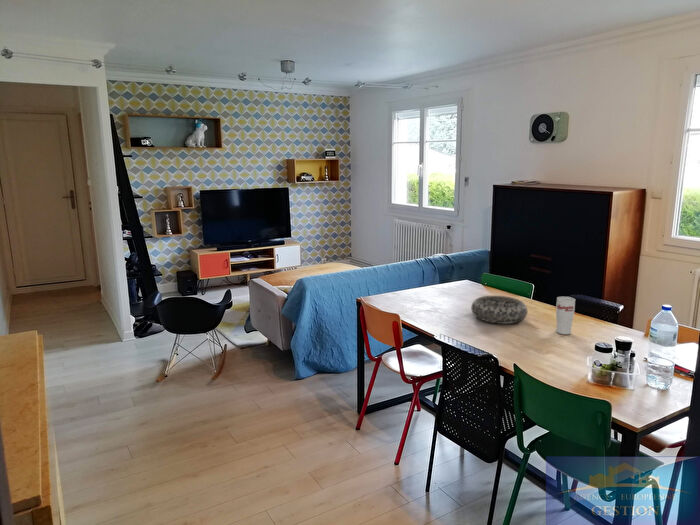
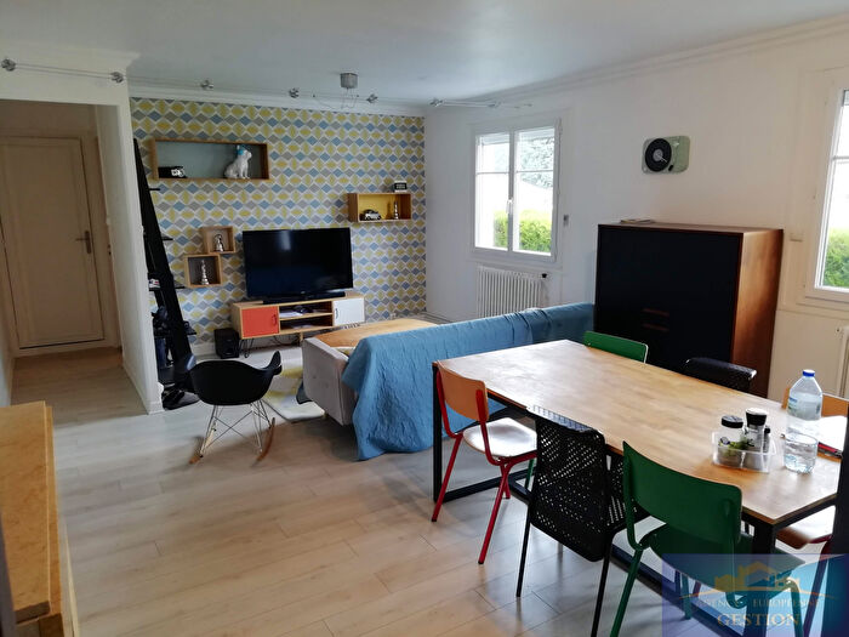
- cup [555,296,576,335]
- decorative bowl [470,295,528,325]
